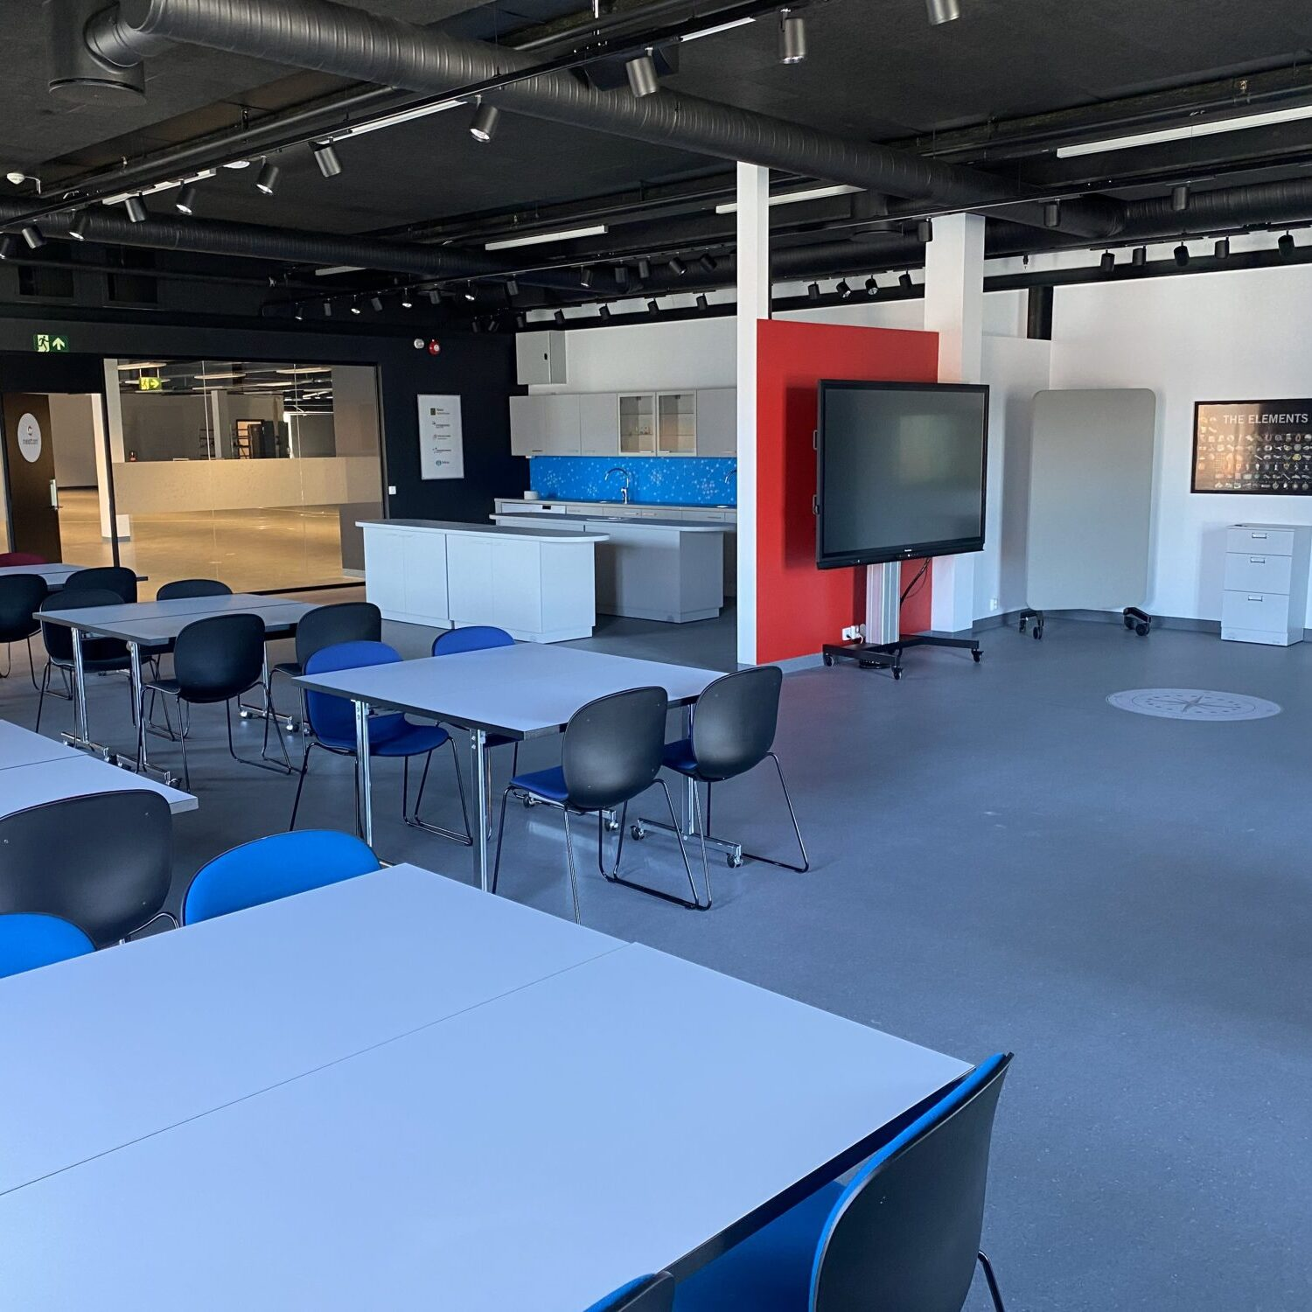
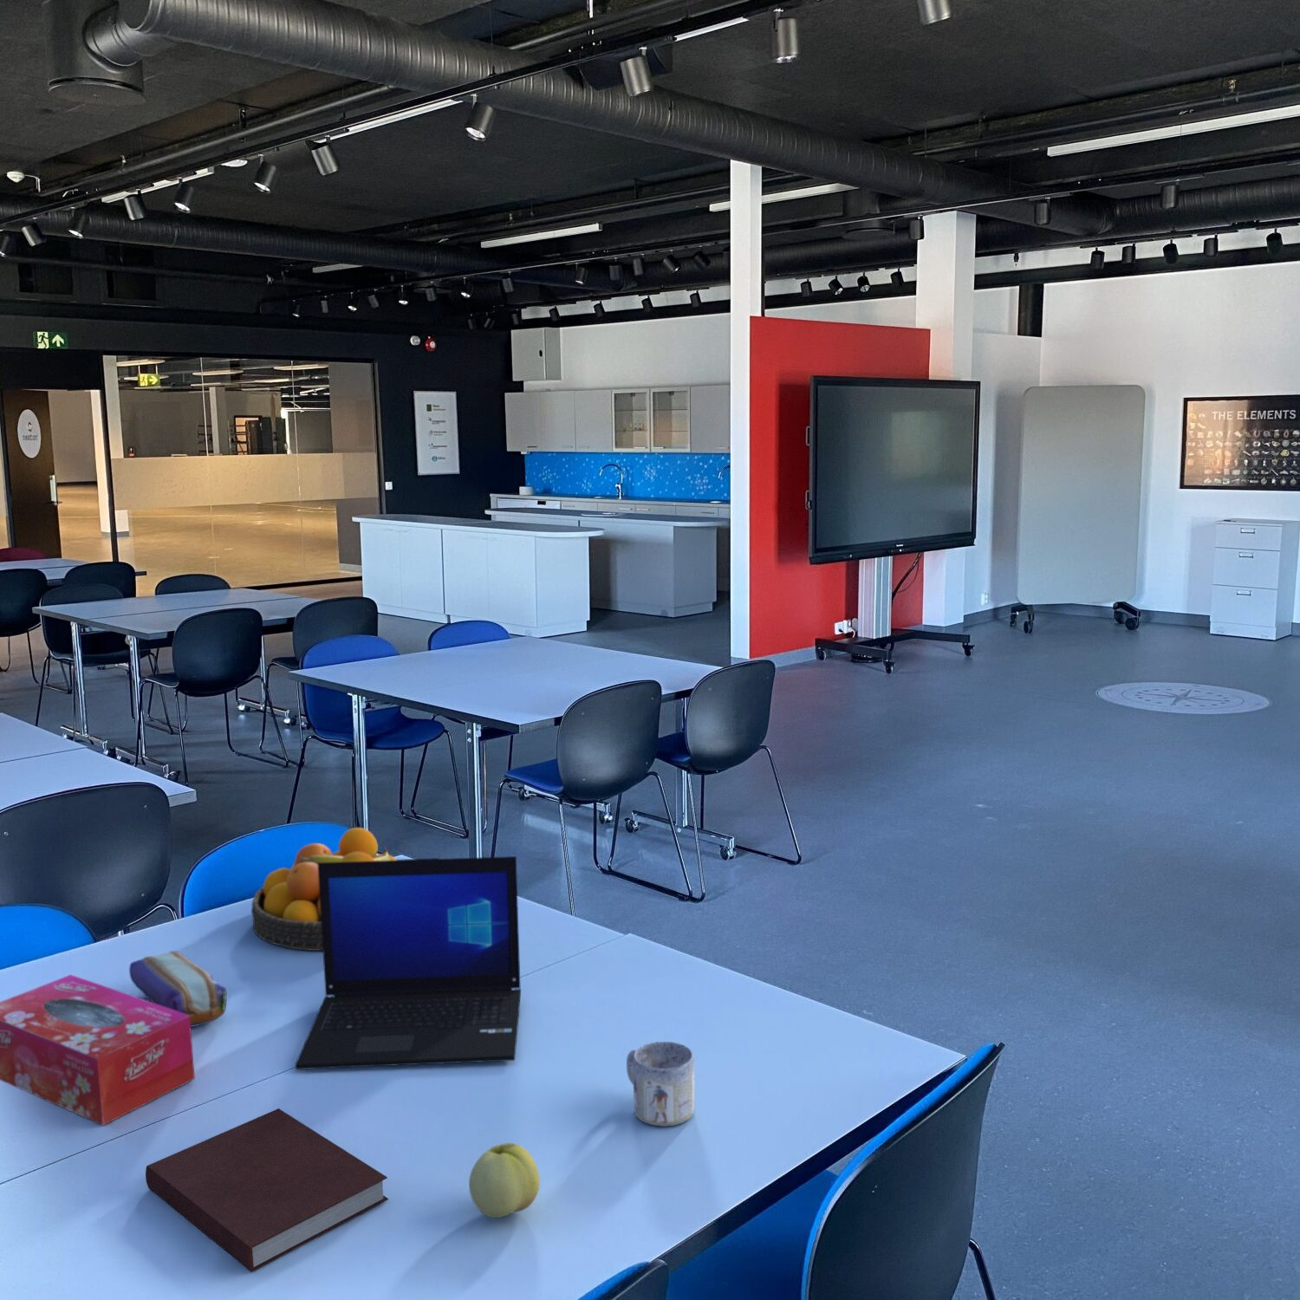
+ fruit bowl [250,827,396,951]
+ apple [468,1143,540,1219]
+ pencil case [129,950,227,1027]
+ tissue box [0,974,196,1126]
+ laptop [294,856,521,1070]
+ notebook [145,1107,389,1273]
+ mug [626,1040,695,1127]
